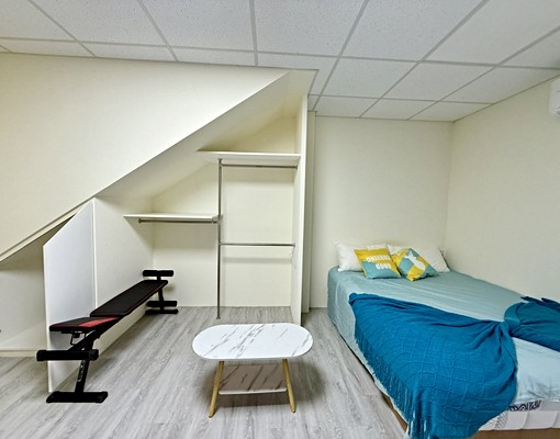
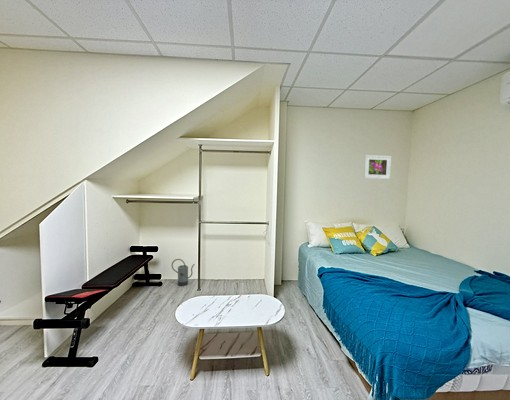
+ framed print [363,154,392,180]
+ watering can [171,258,196,287]
